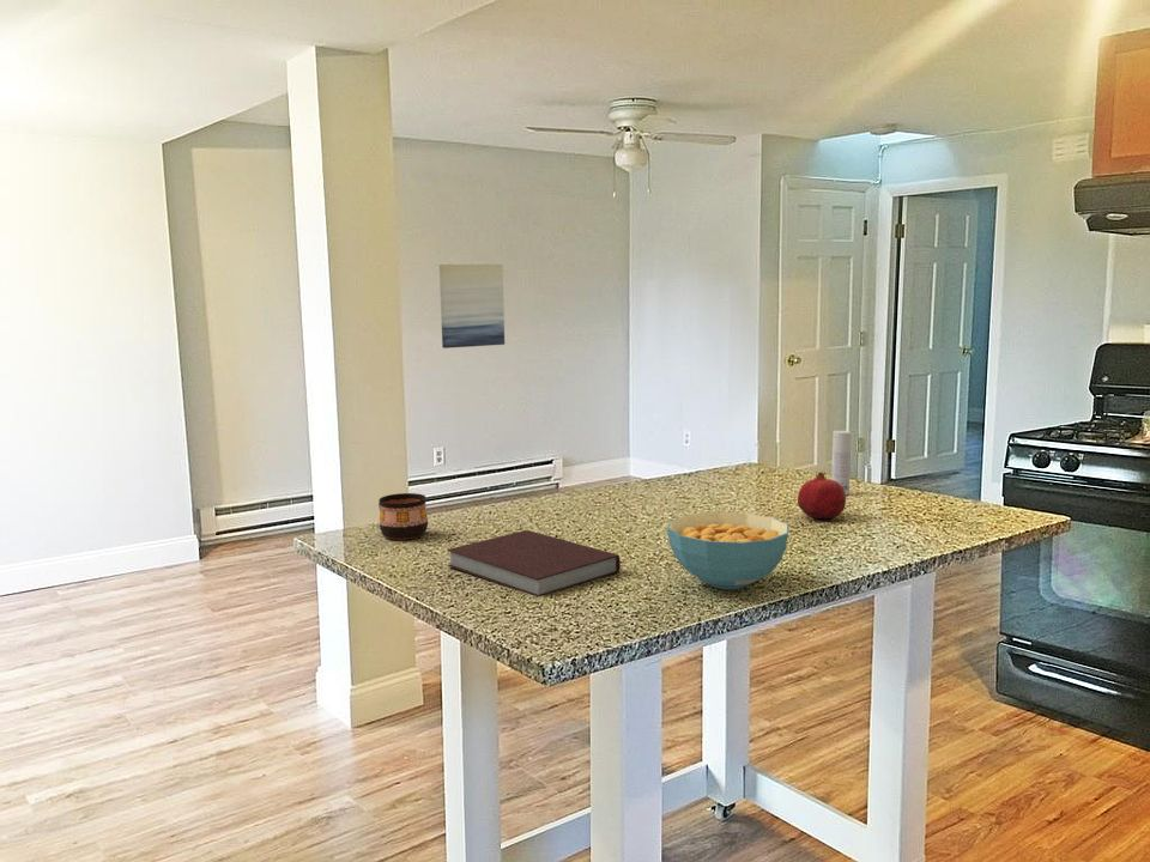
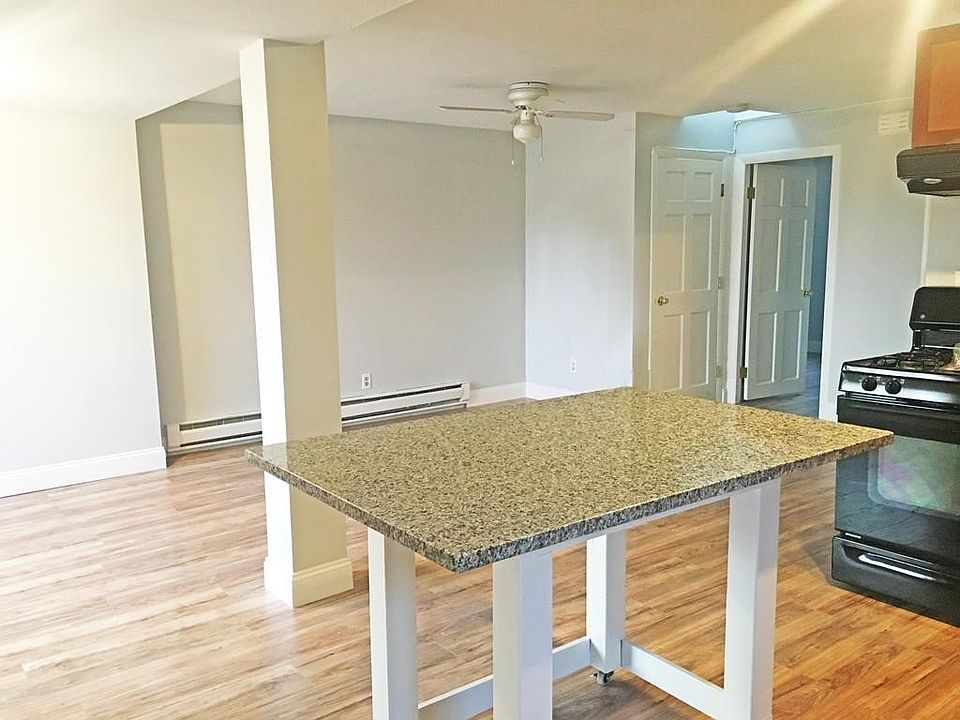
- notebook [446,529,622,597]
- cup [377,492,429,541]
- wall art [438,263,506,350]
- fruit [797,471,847,520]
- bottle [830,430,852,496]
- cereal bowl [666,511,789,590]
